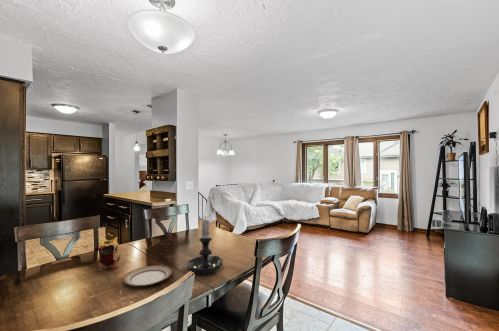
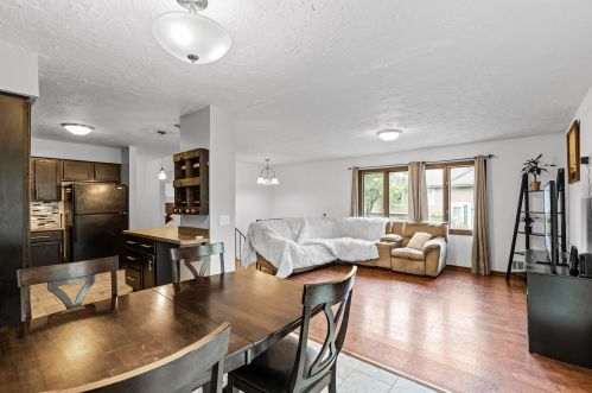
- candle holder [186,215,224,274]
- teapot [97,236,121,270]
- plate [122,264,173,287]
